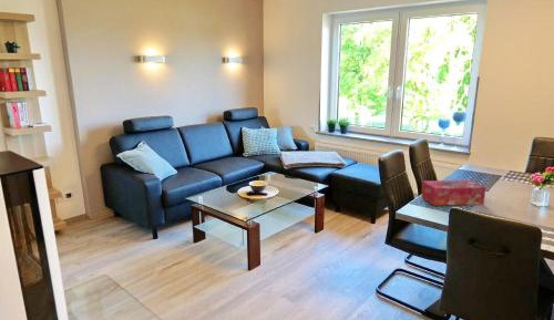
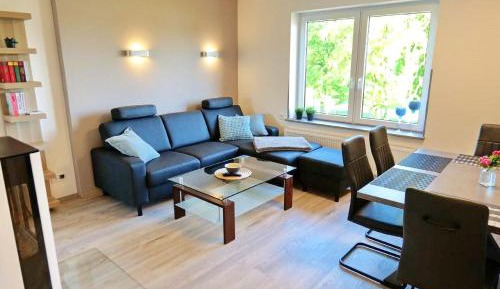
- tissue box [420,179,486,207]
